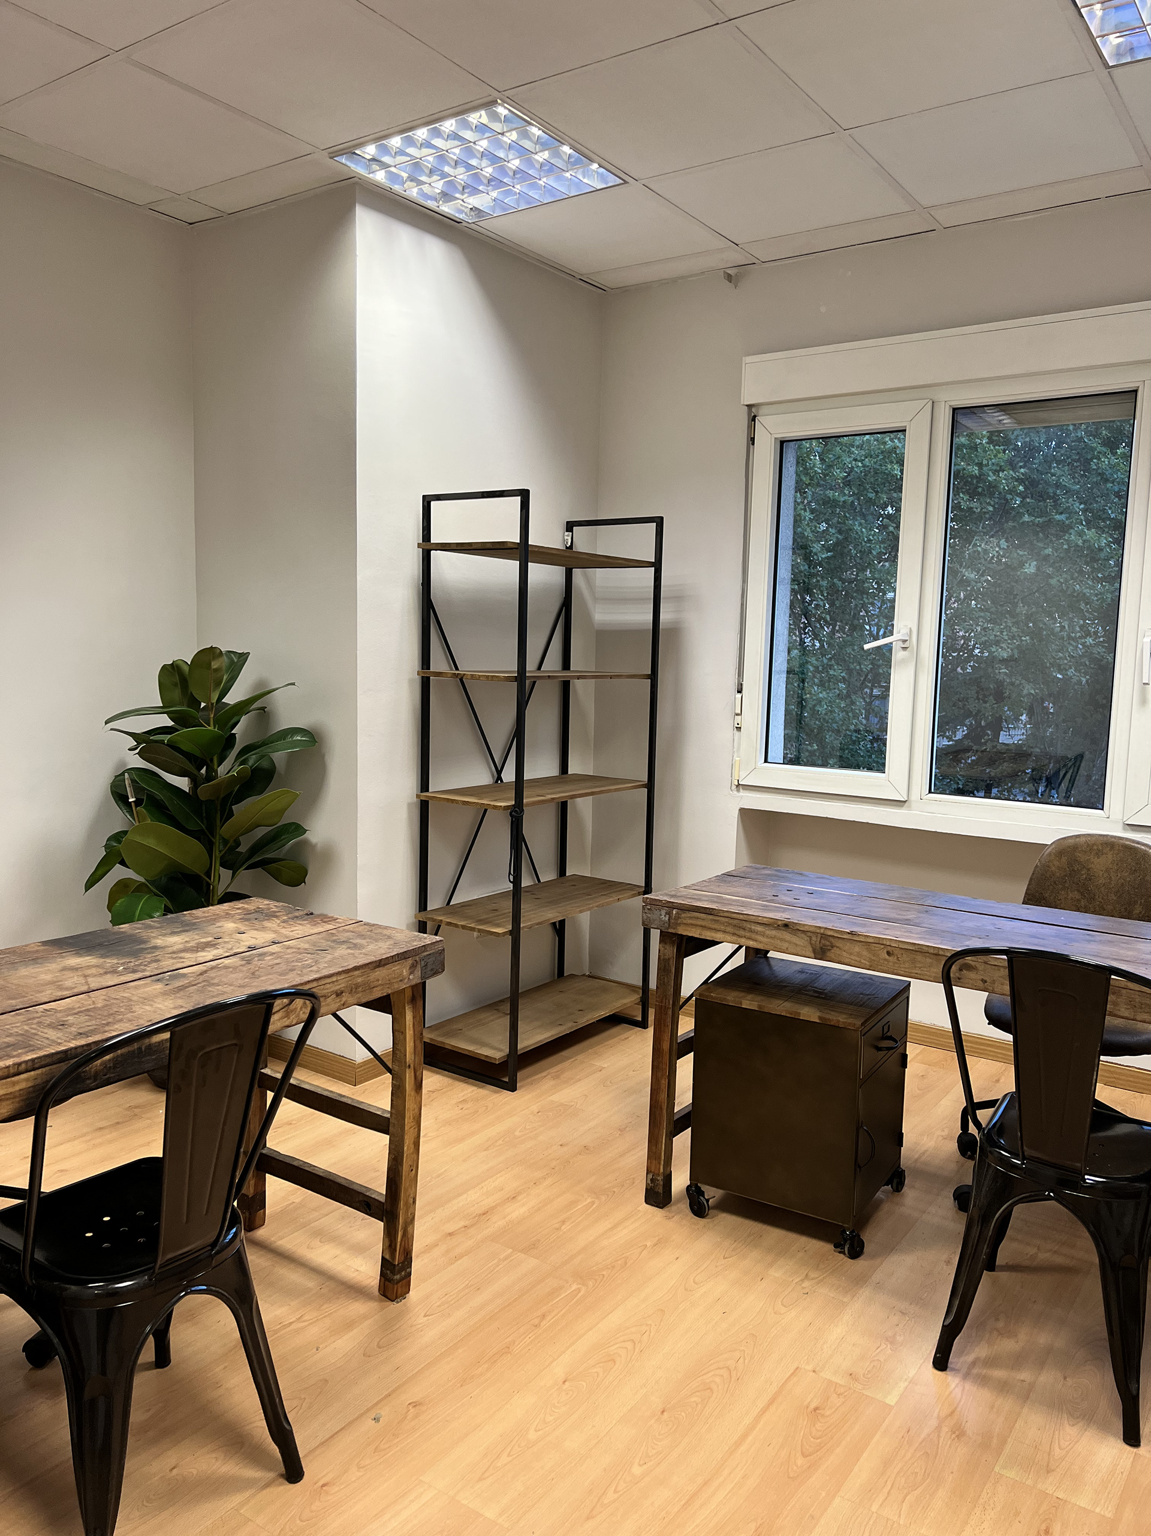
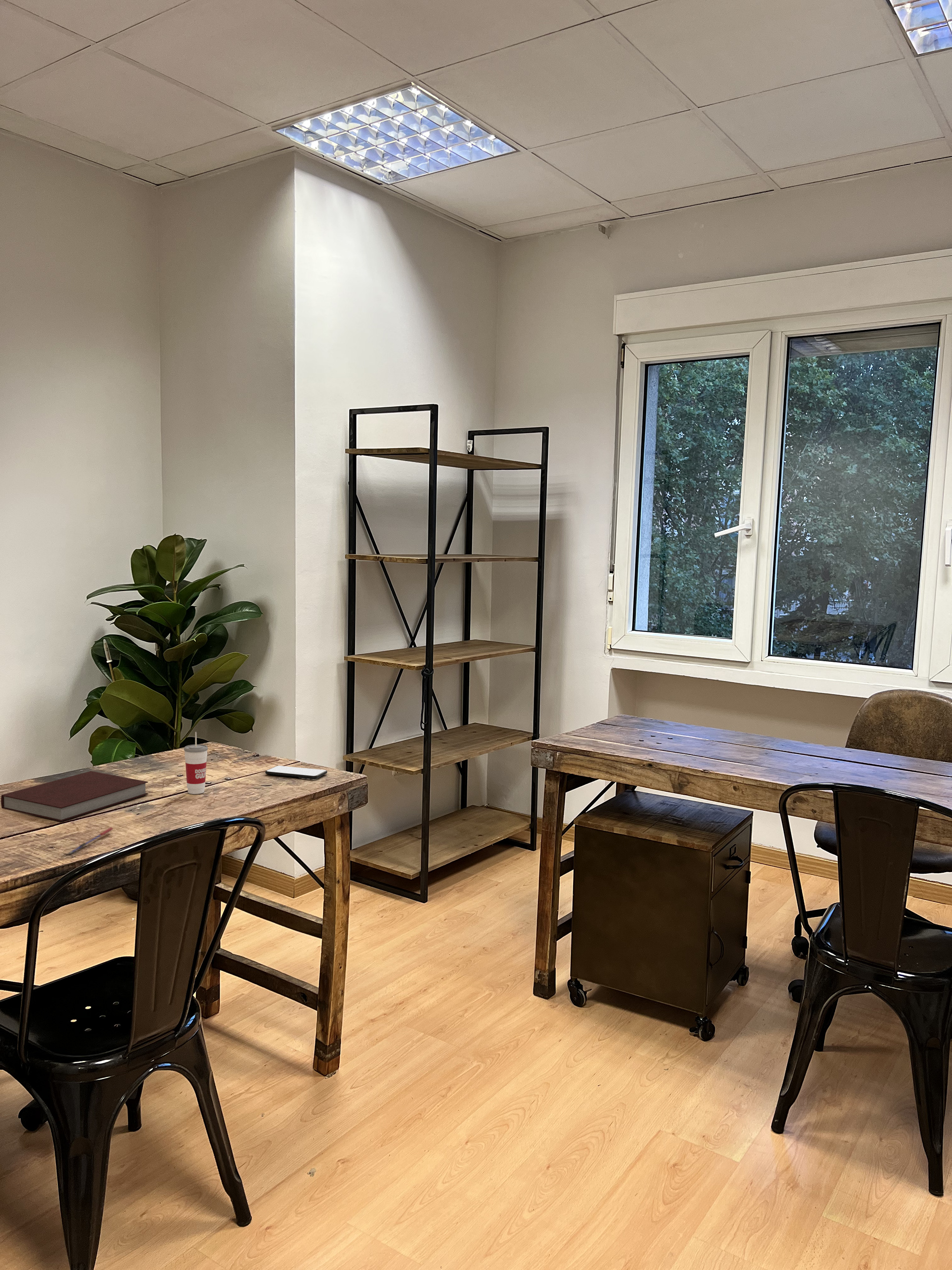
+ smartphone [265,765,328,780]
+ pen [66,827,114,855]
+ cup [183,731,208,795]
+ notebook [0,770,149,822]
